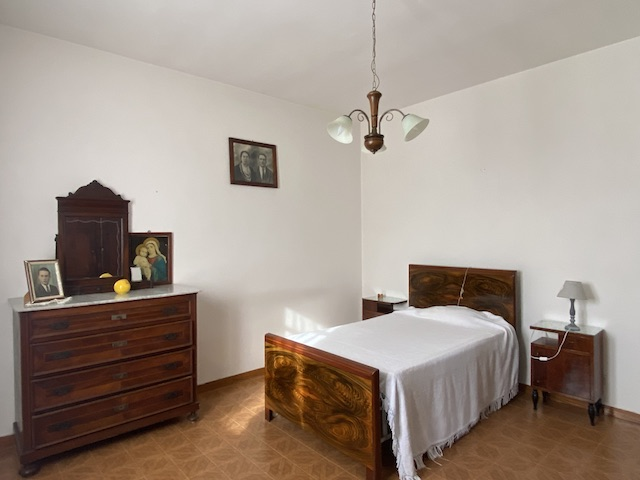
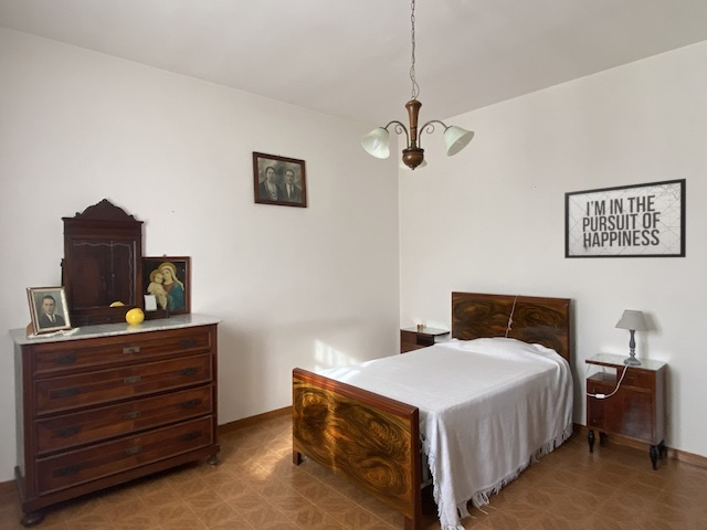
+ mirror [563,178,687,259]
